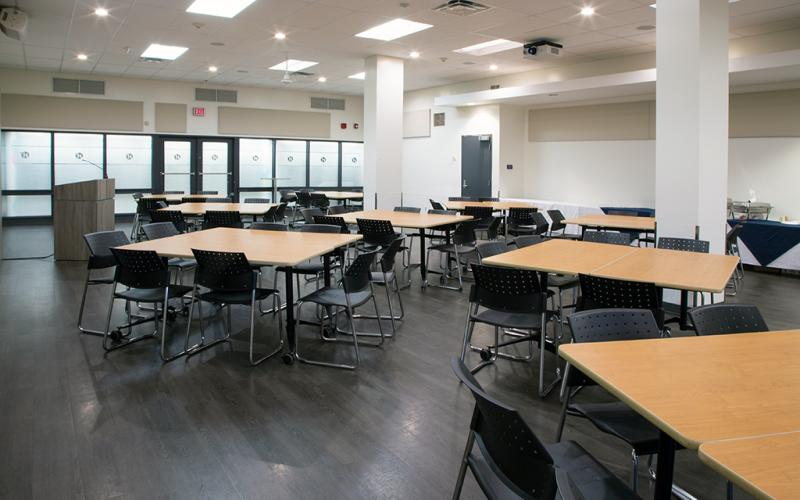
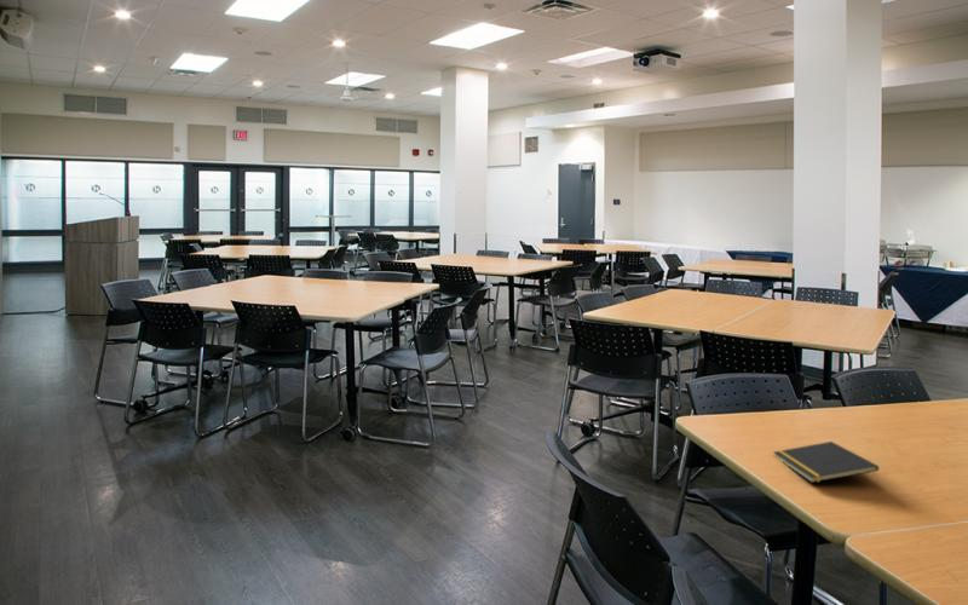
+ notepad [772,440,880,484]
